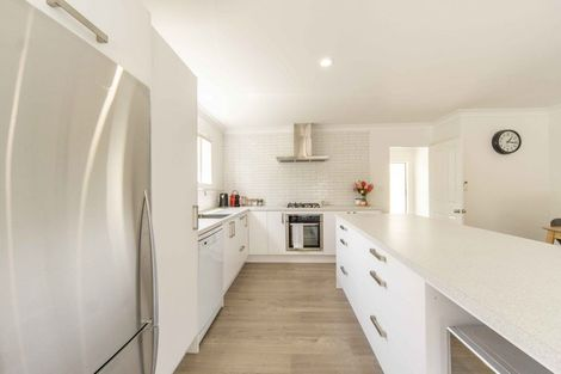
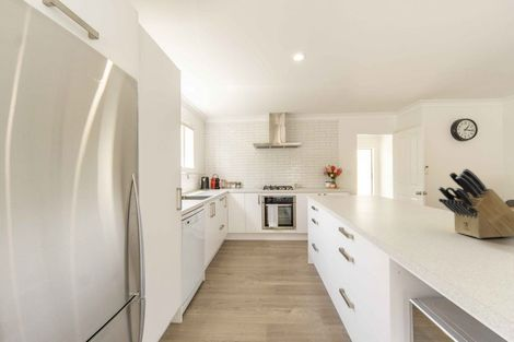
+ knife block [437,167,514,239]
